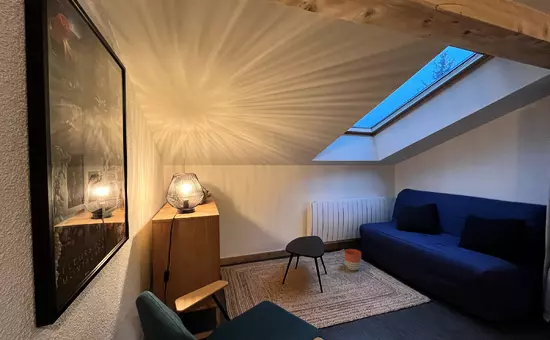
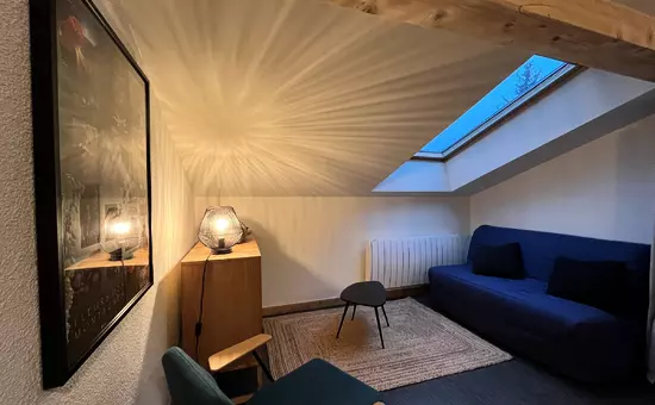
- planter [343,248,362,271]
